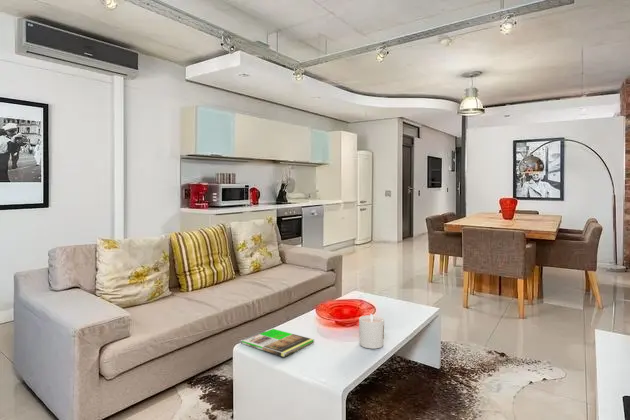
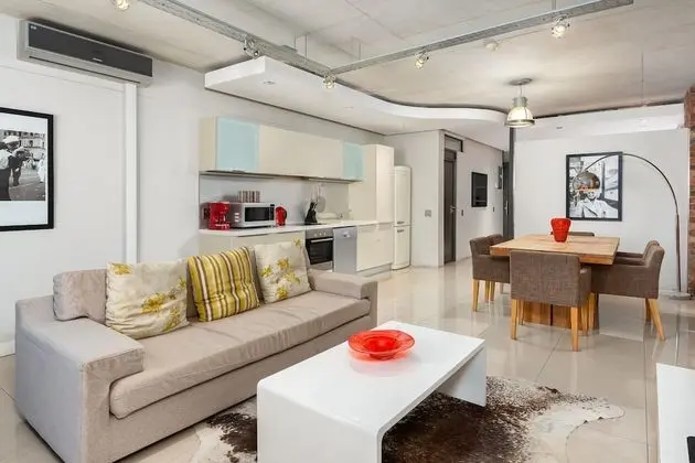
- magazine [240,327,315,358]
- candle [358,313,385,350]
